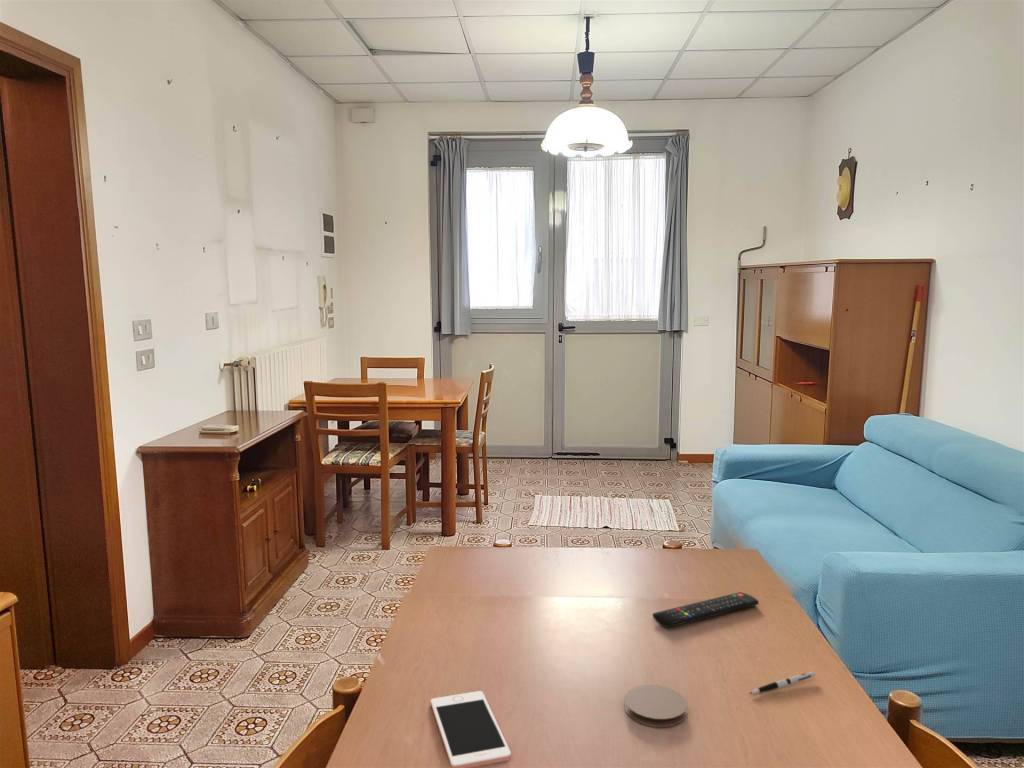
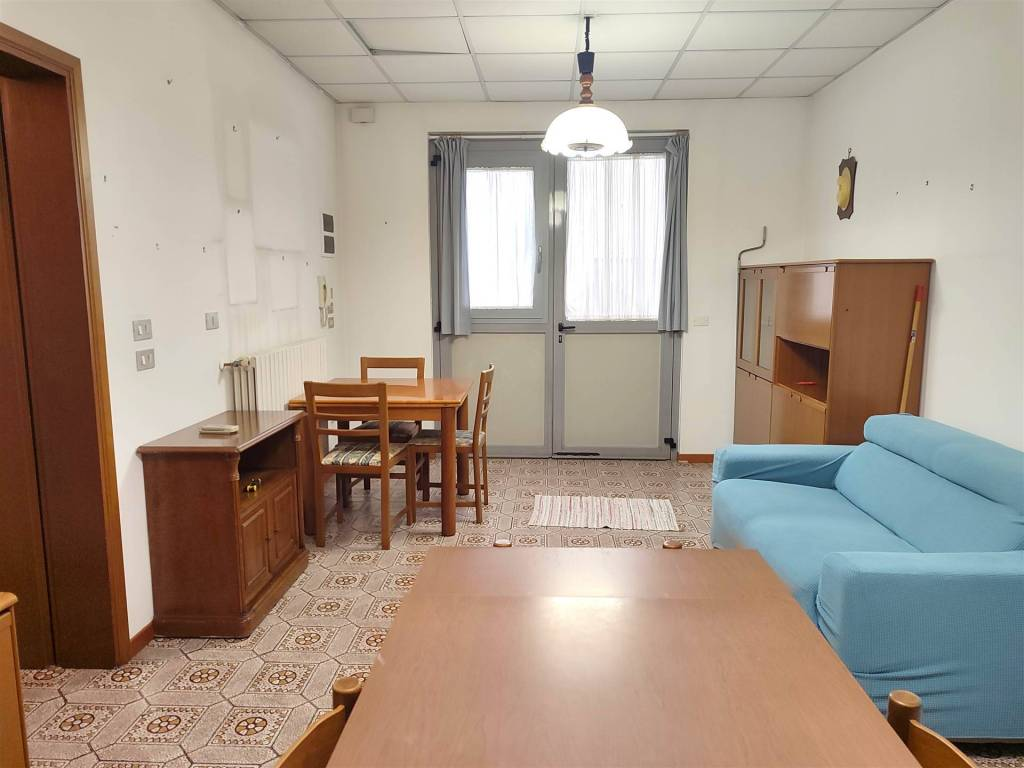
- coaster [624,684,688,728]
- cell phone [430,690,512,768]
- pen [748,671,816,695]
- remote control [652,591,760,628]
